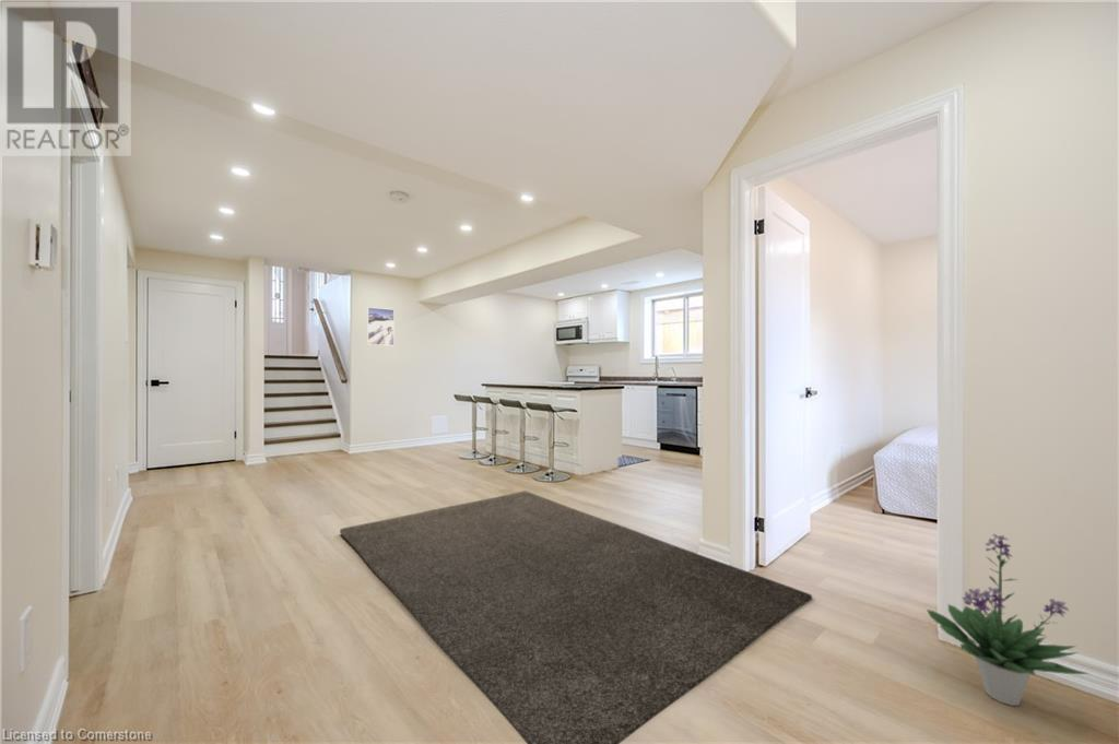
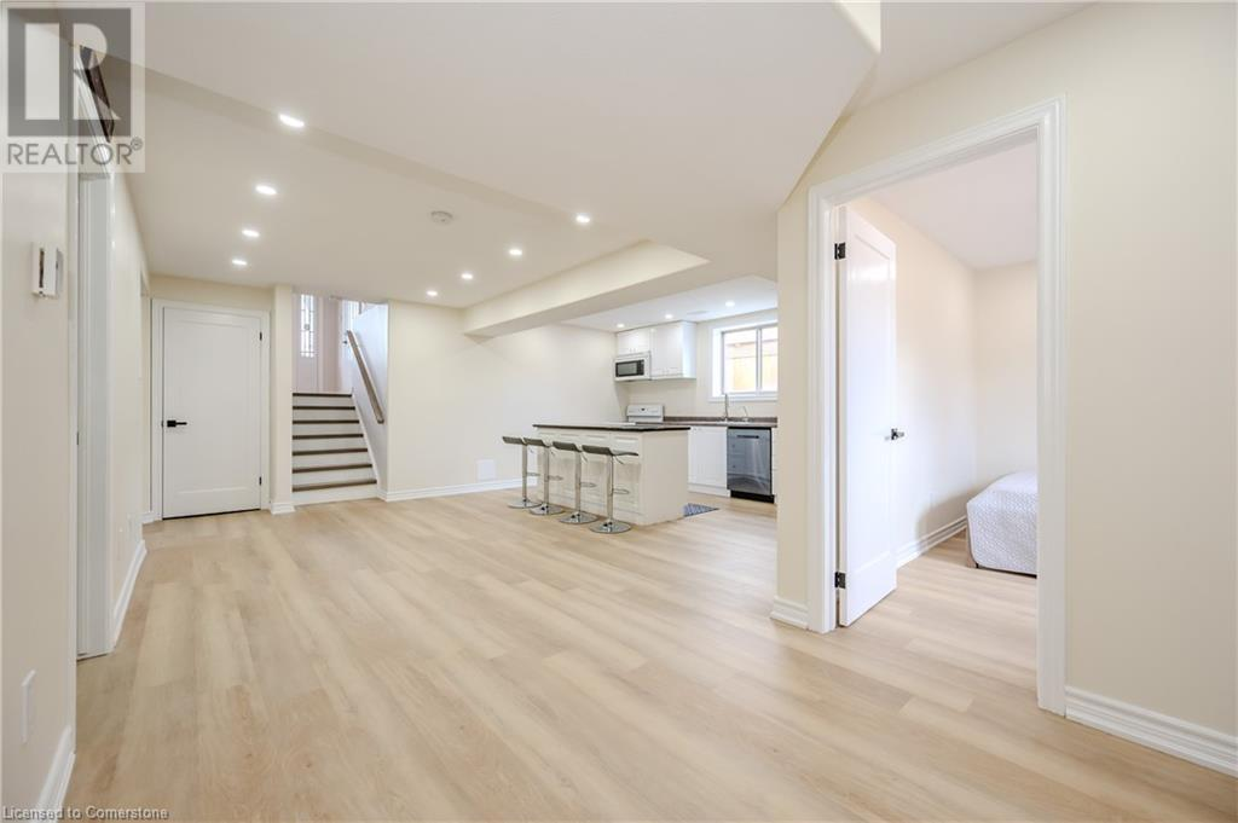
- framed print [366,306,396,346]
- potted plant [926,533,1091,707]
- rug [339,489,813,744]
